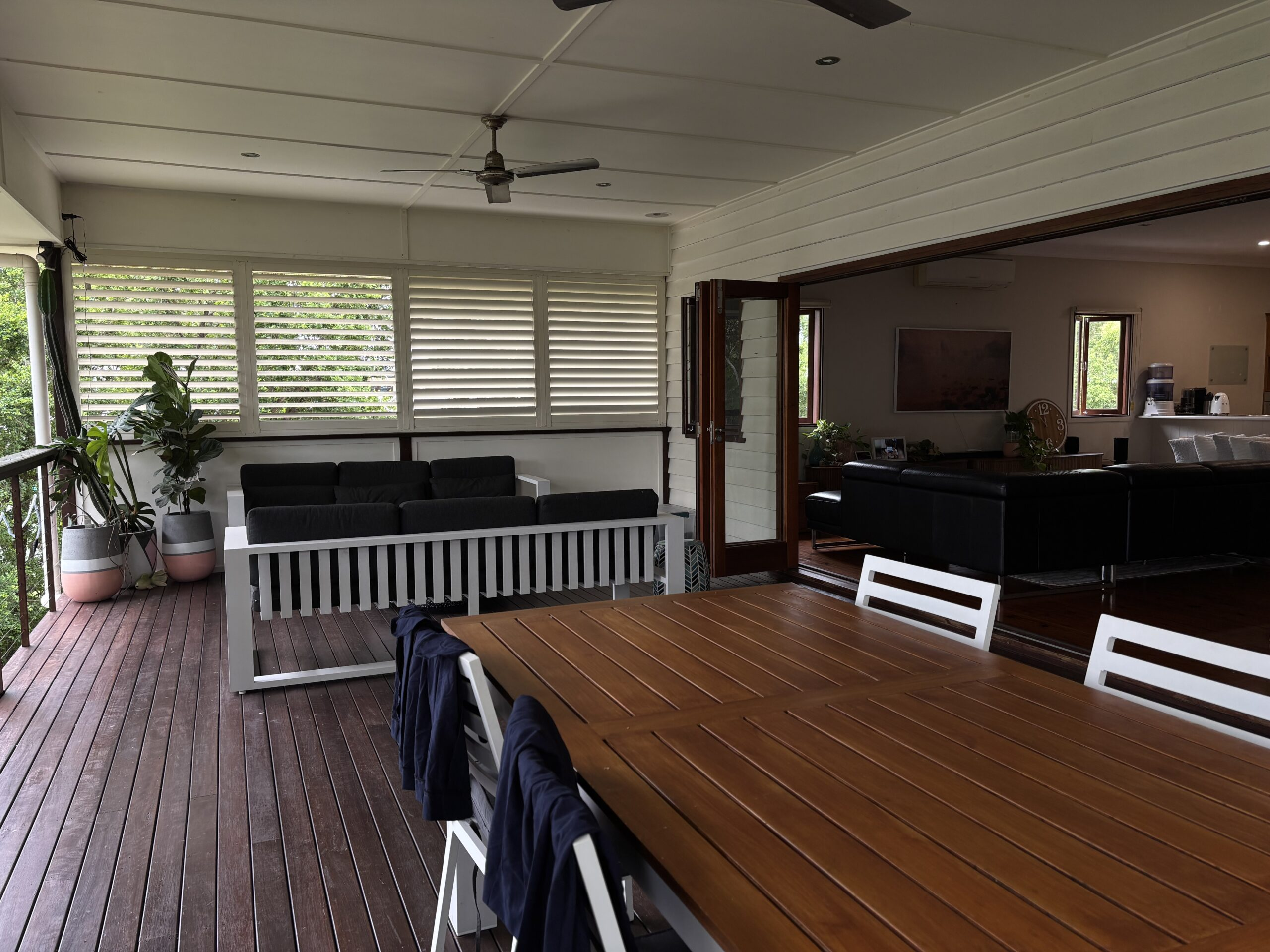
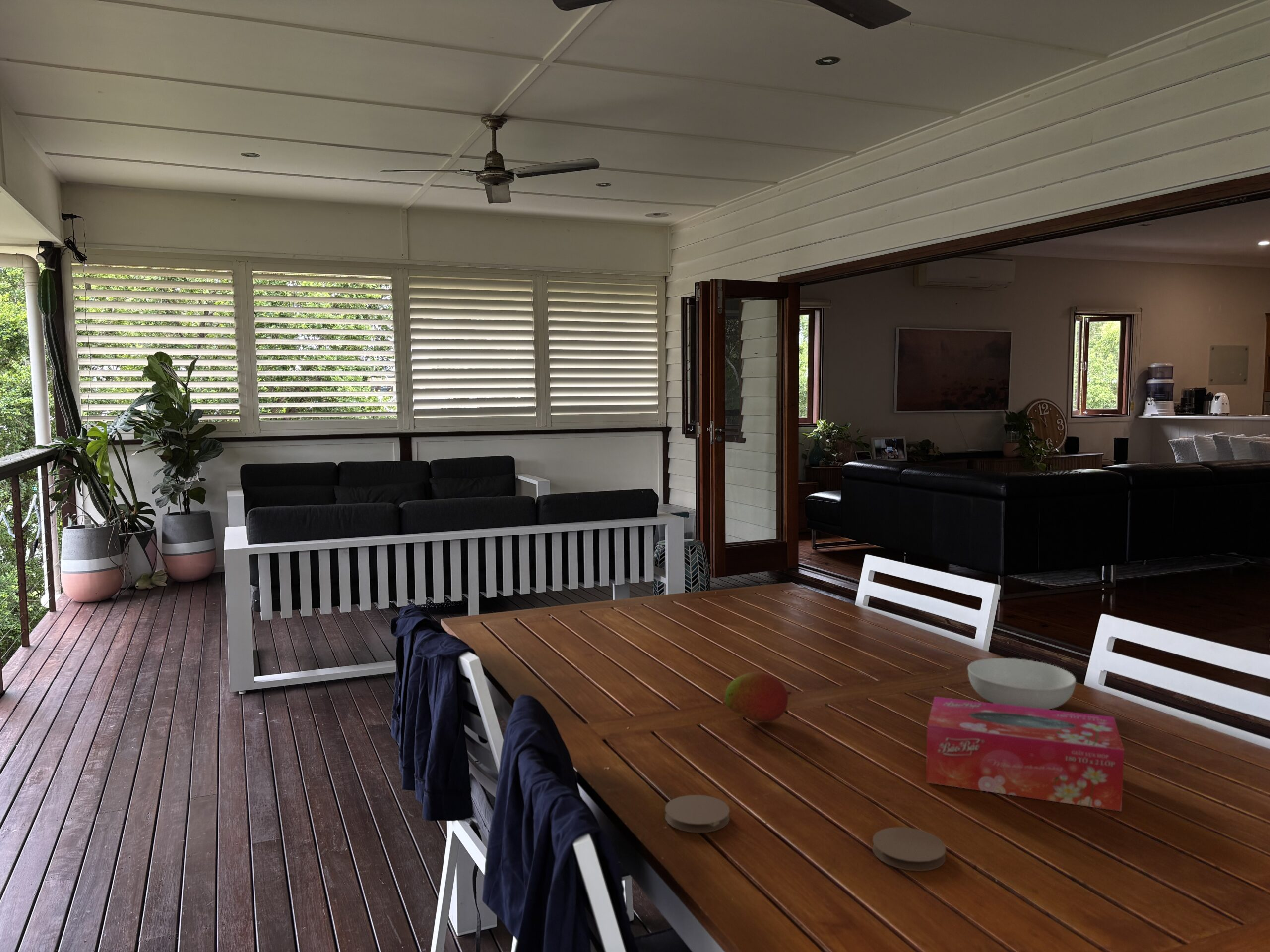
+ coaster [872,827,947,872]
+ tissue box [925,696,1125,812]
+ serving bowl [967,657,1077,710]
+ coaster [665,794,730,833]
+ fruit [724,671,792,723]
